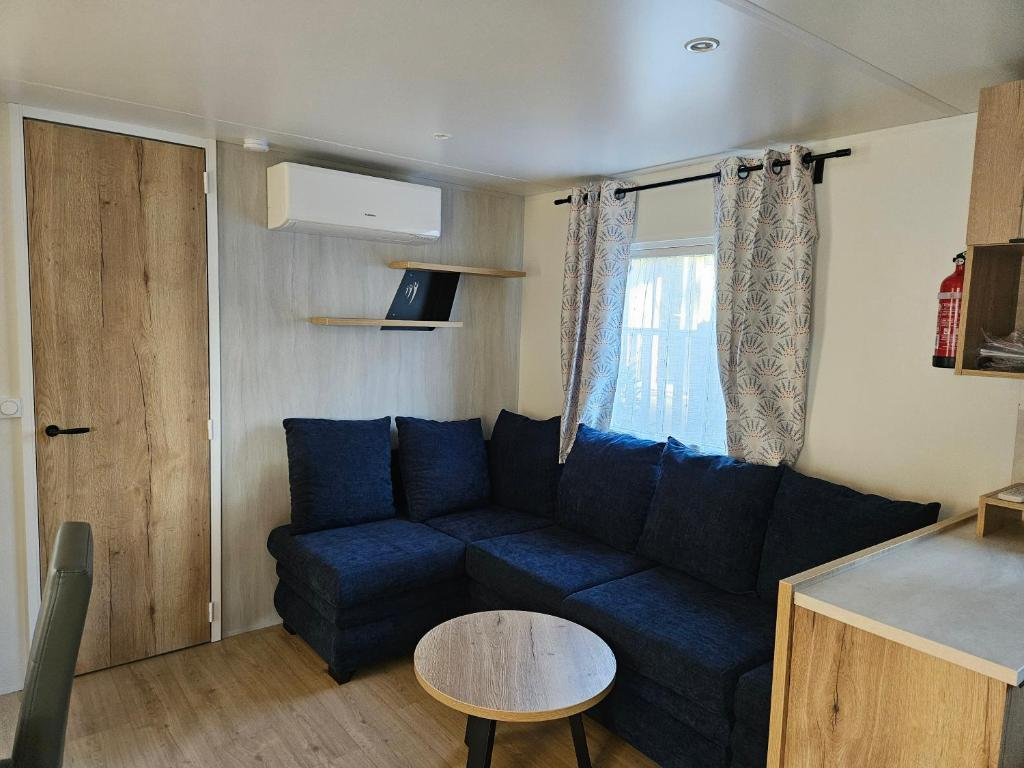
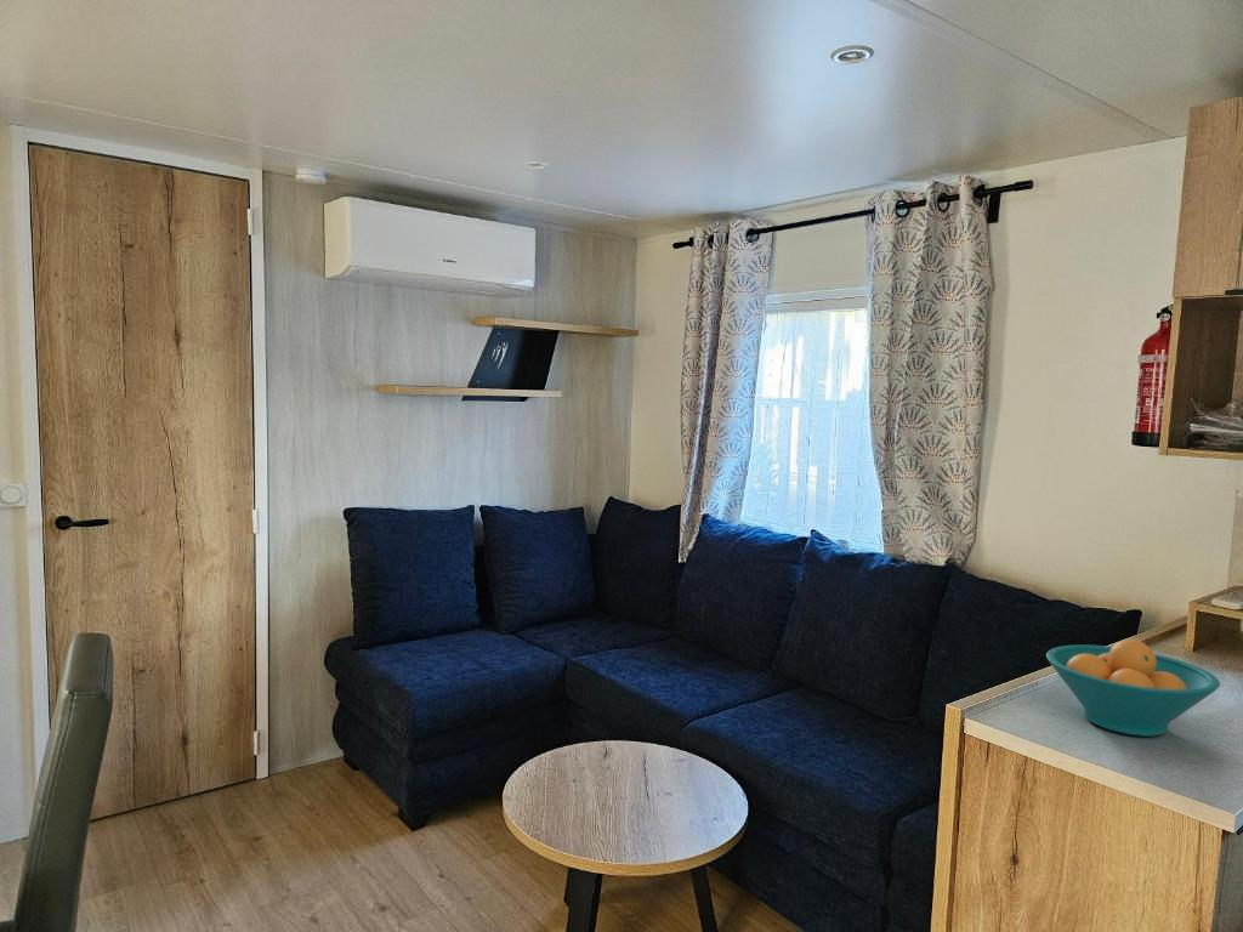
+ fruit bowl [1045,638,1221,738]
